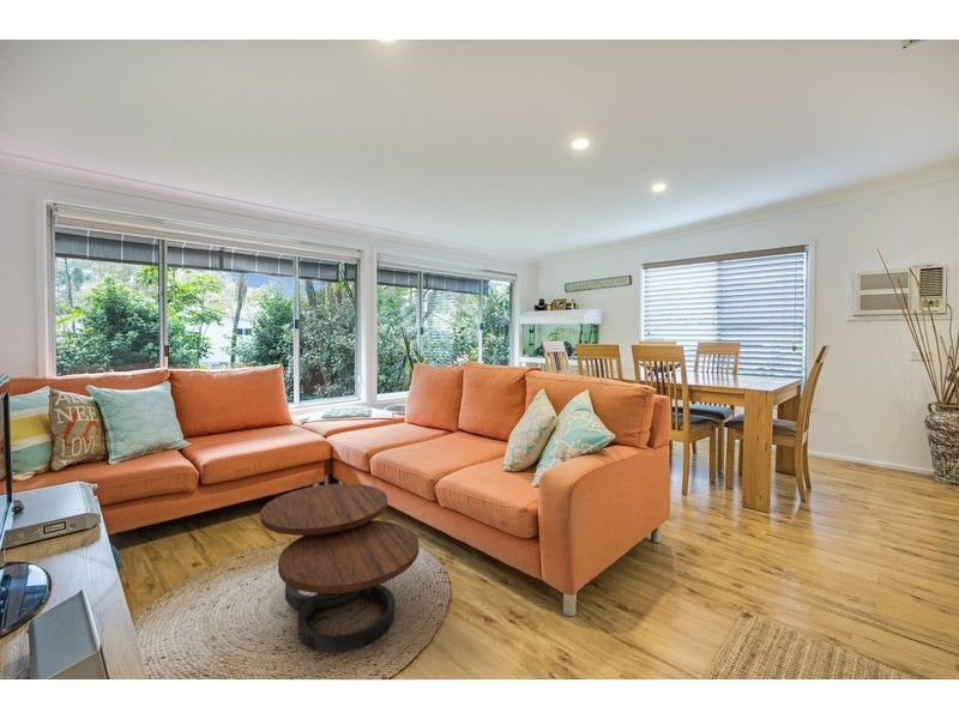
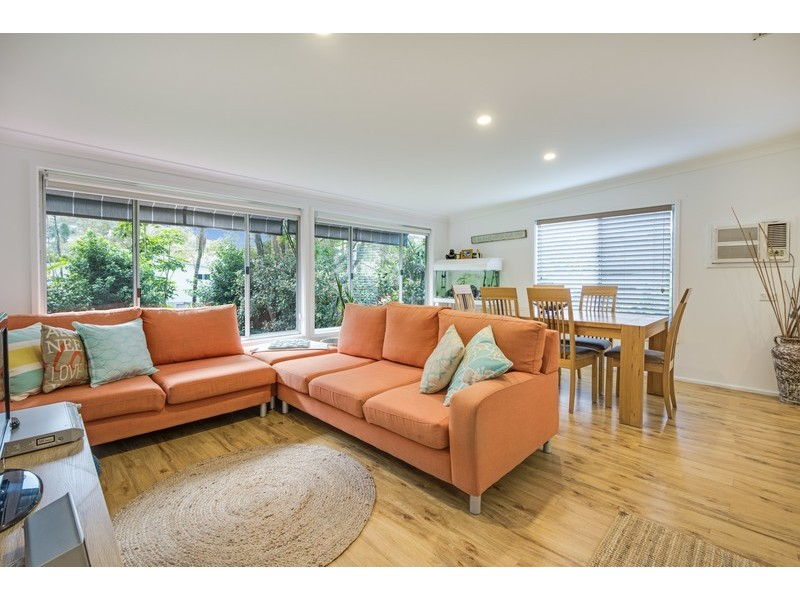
- coffee table [259,483,420,654]
